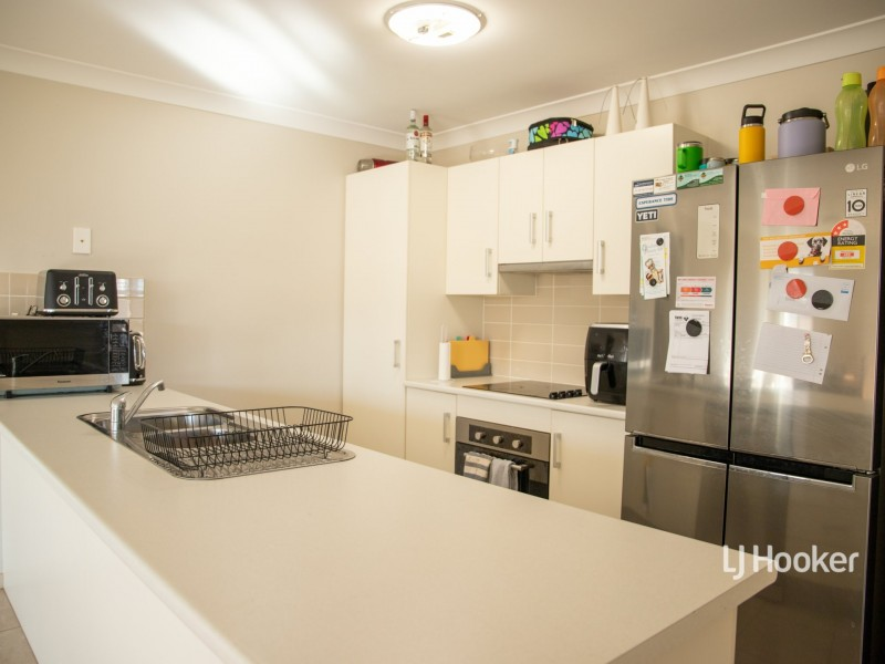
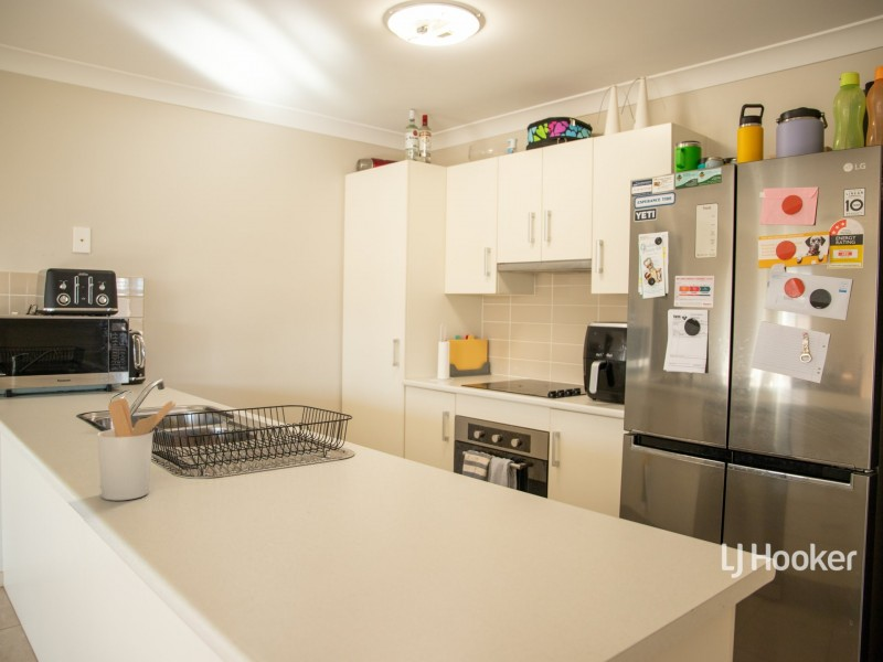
+ utensil holder [96,397,177,502]
